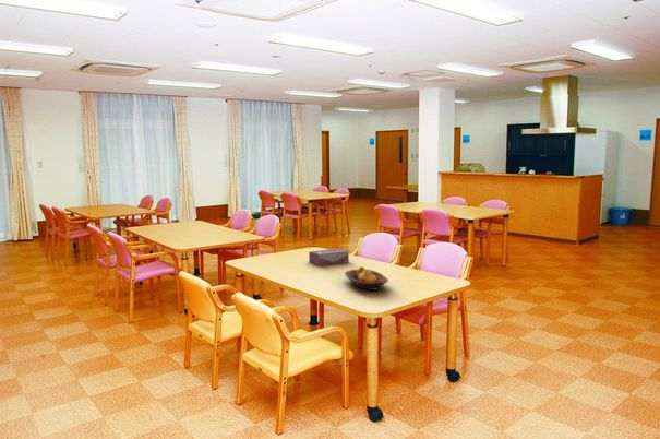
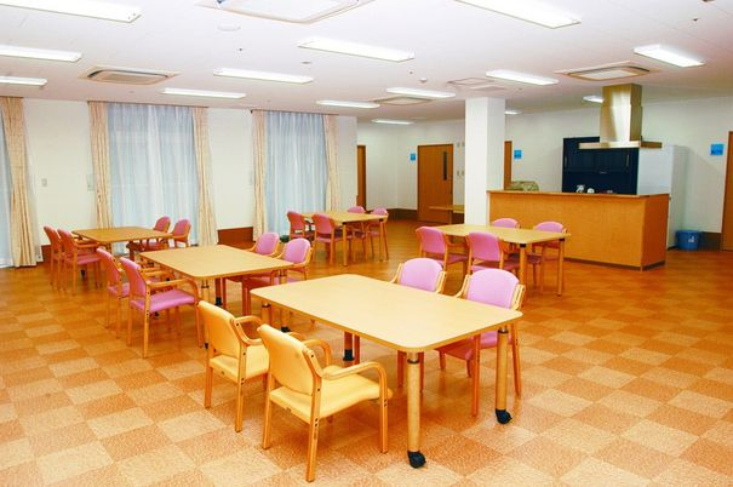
- fruit bowl [344,265,389,292]
- tissue box [308,247,350,266]
